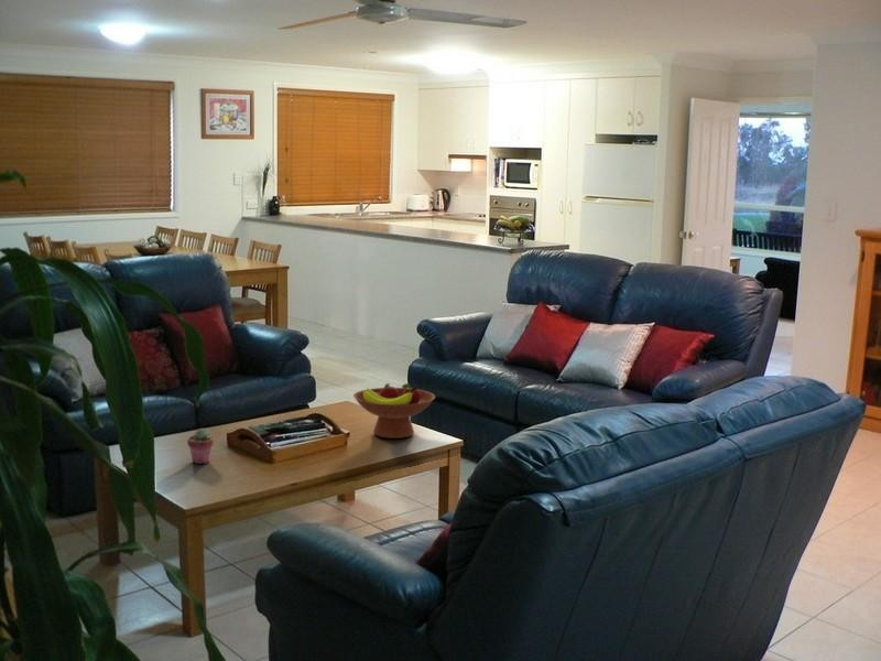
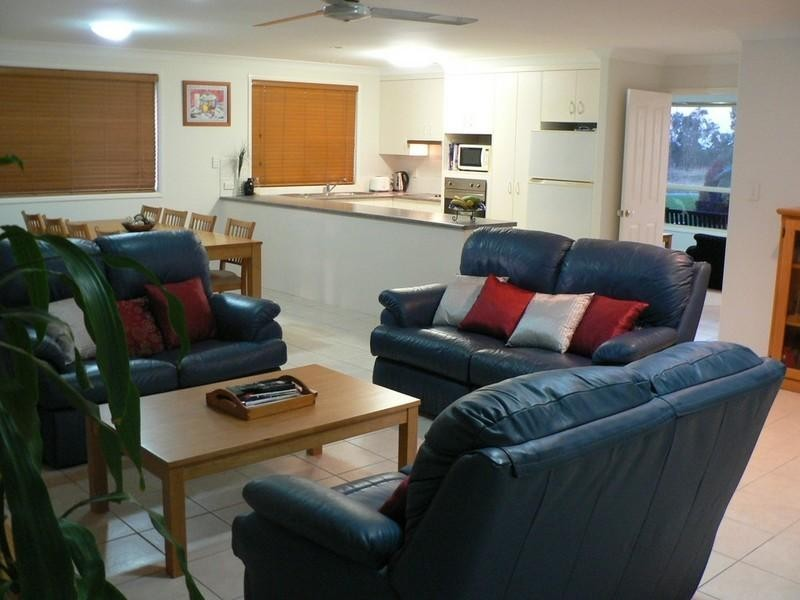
- potted succulent [186,427,215,465]
- fruit bowl [352,382,436,440]
